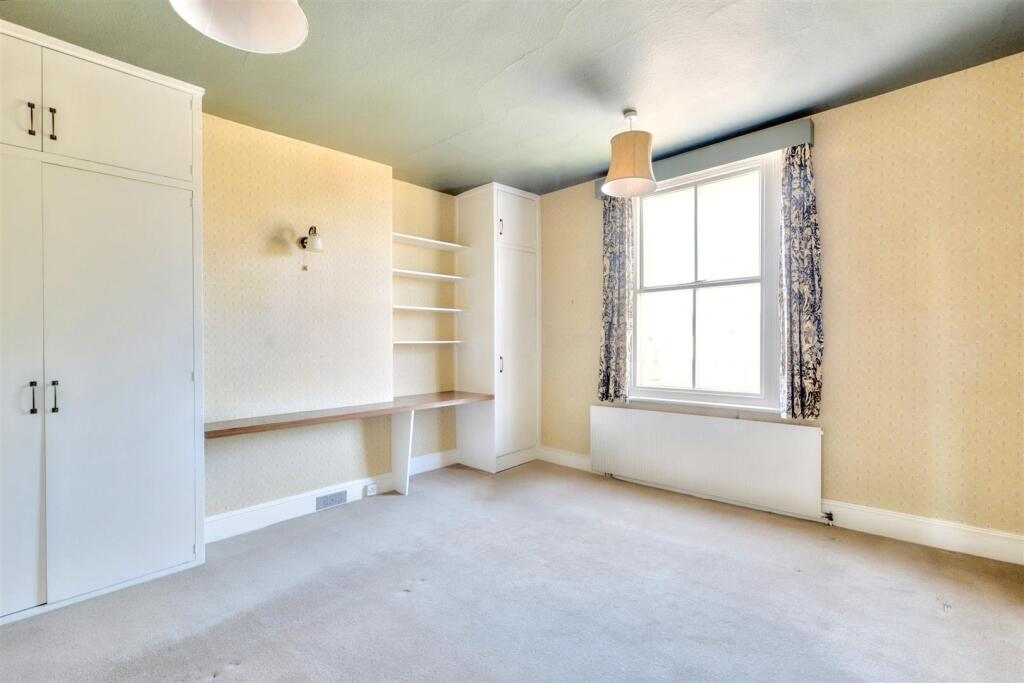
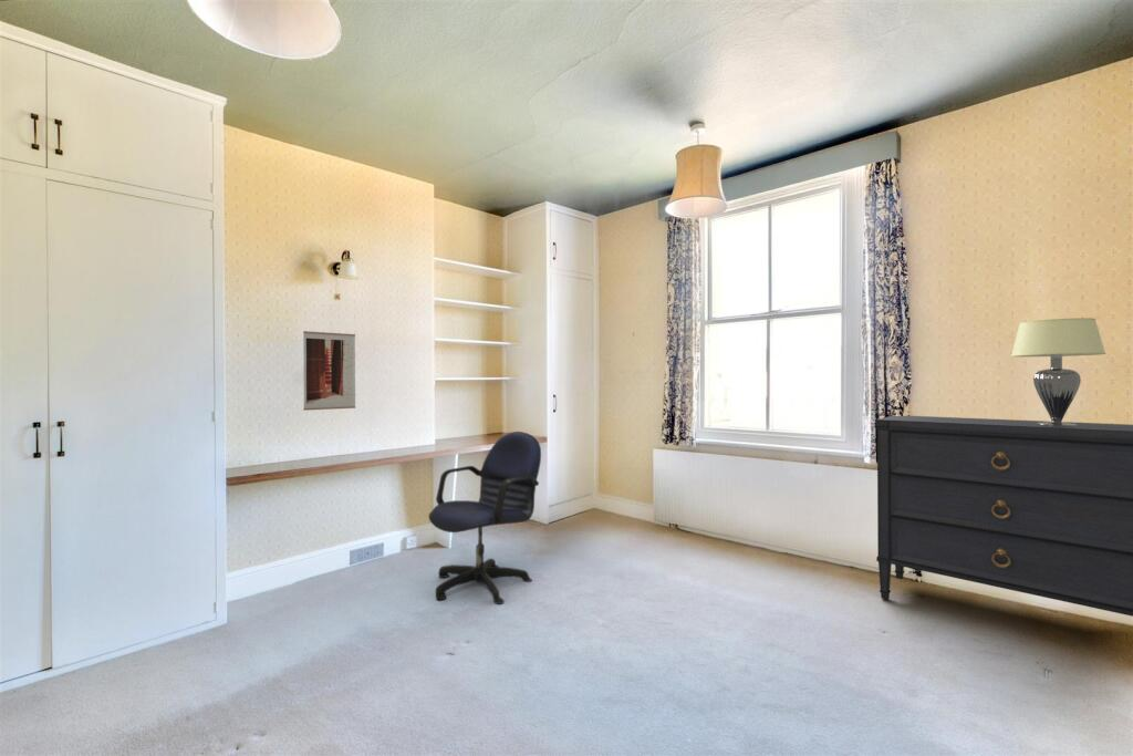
+ dresser [874,415,1133,618]
+ wall art [302,330,356,412]
+ lampshade [1010,317,1108,426]
+ office chair [427,431,542,605]
